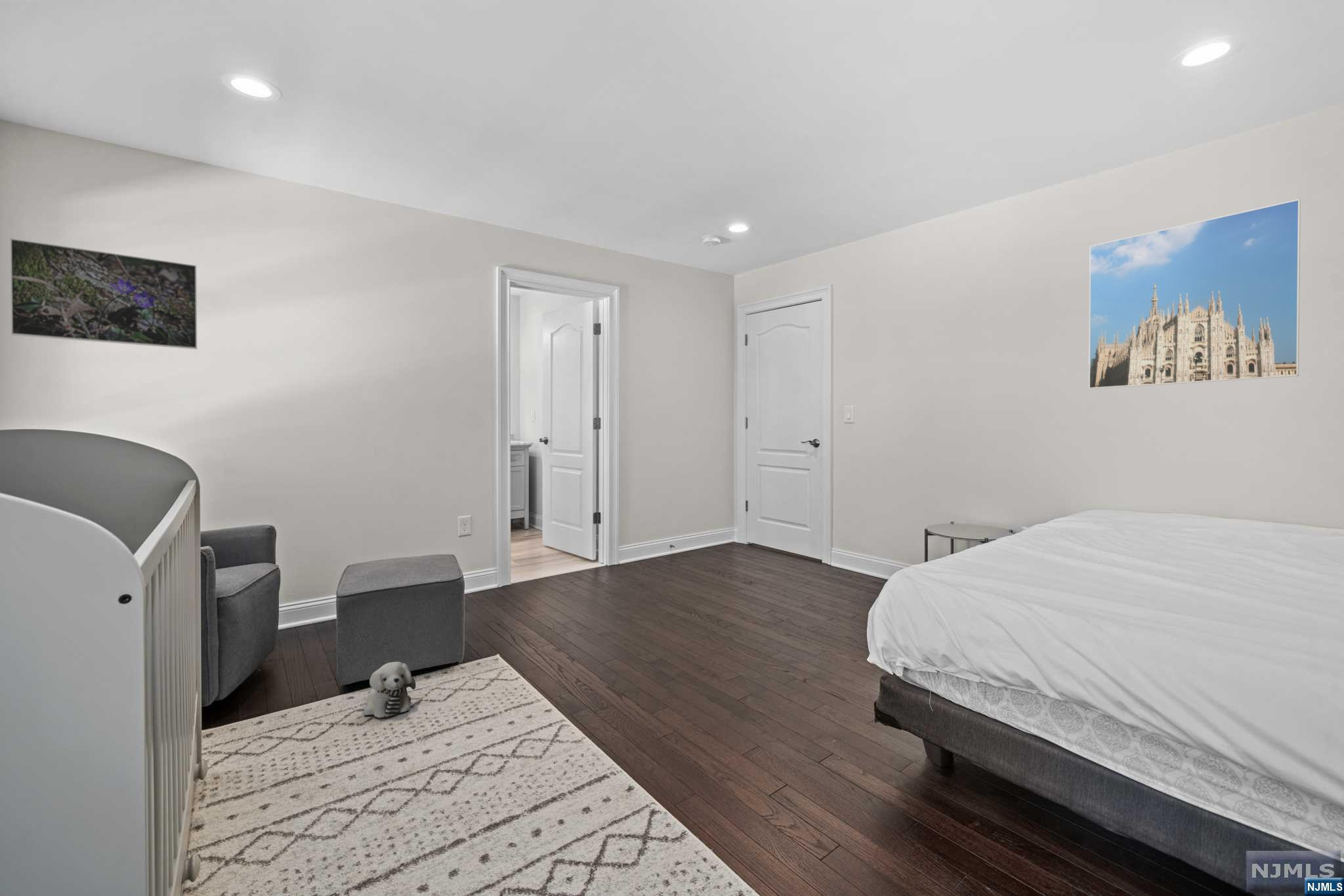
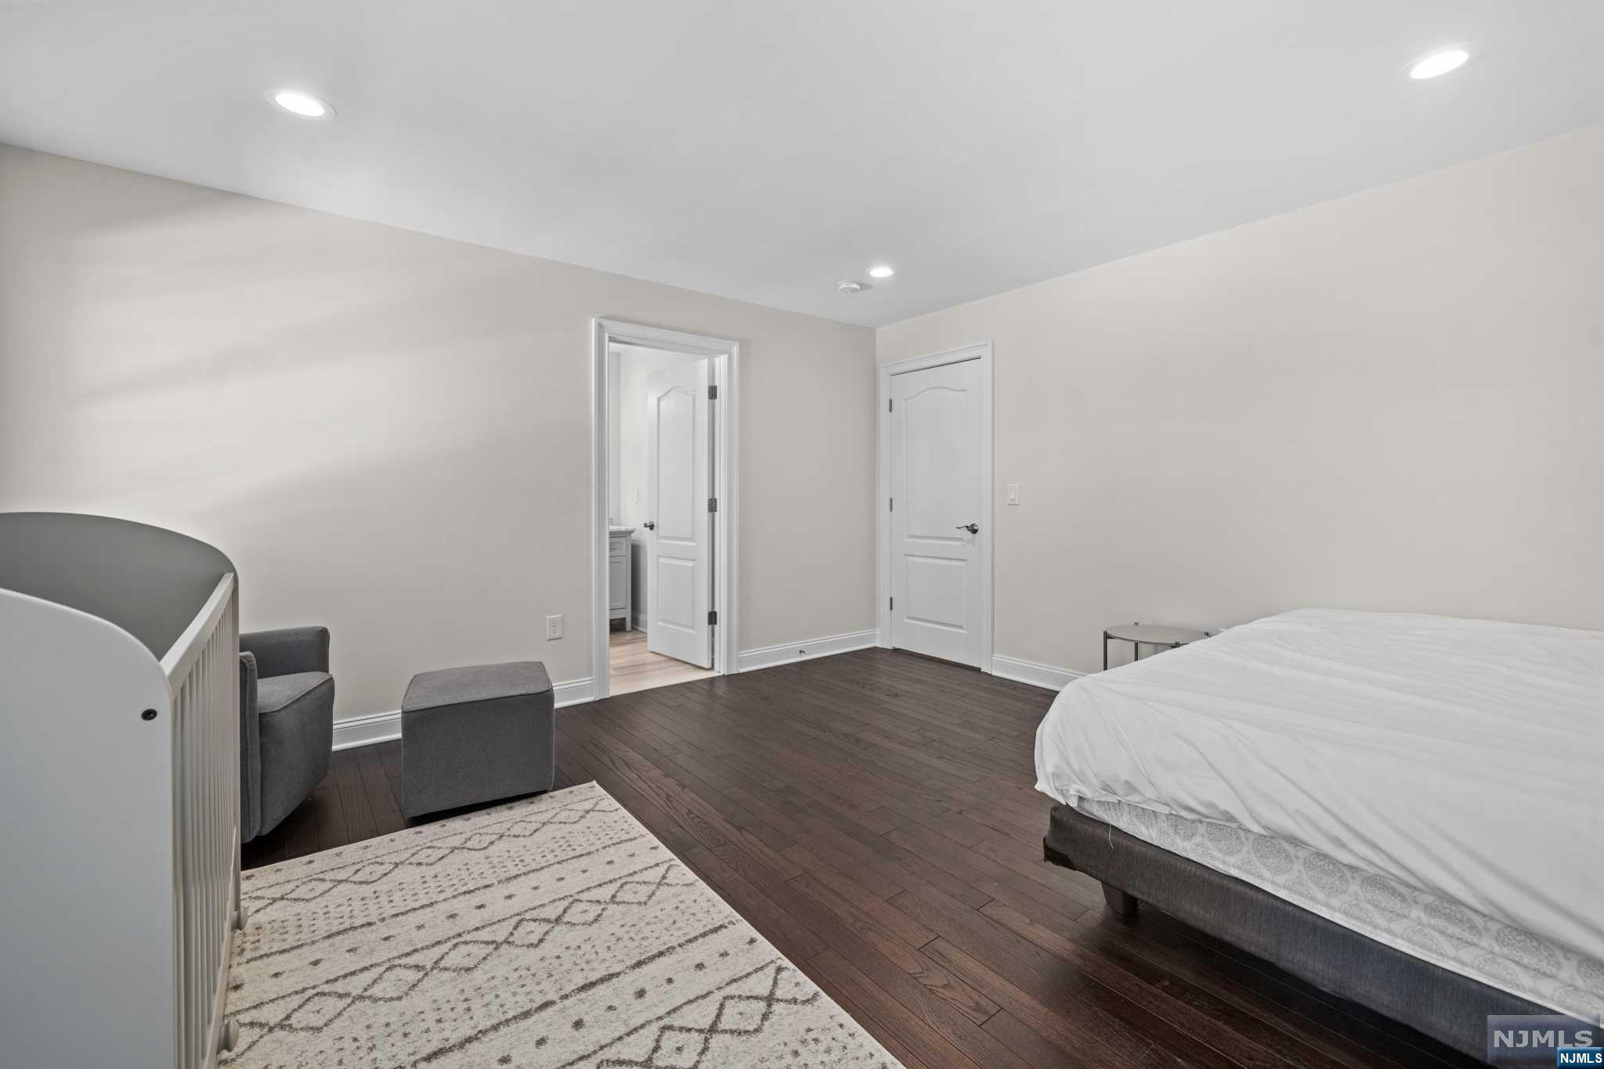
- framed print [9,237,198,350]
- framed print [1088,198,1301,390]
- plush toy [363,661,417,718]
